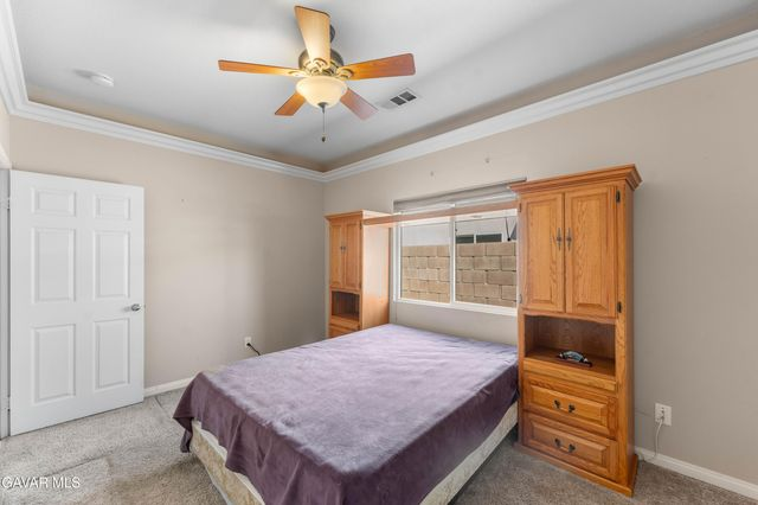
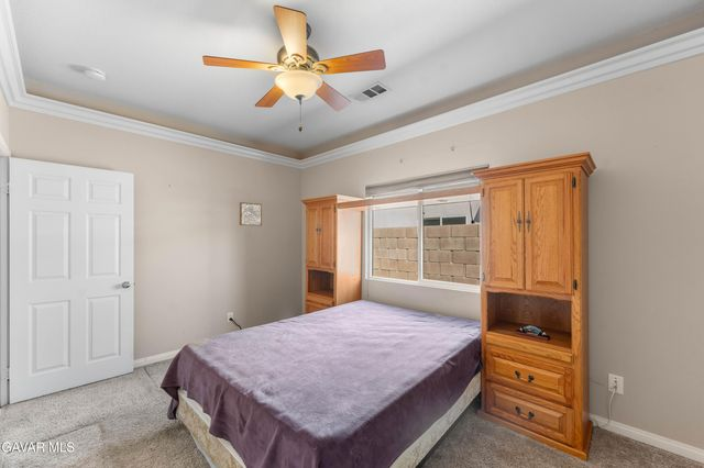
+ wall art [239,201,263,227]
